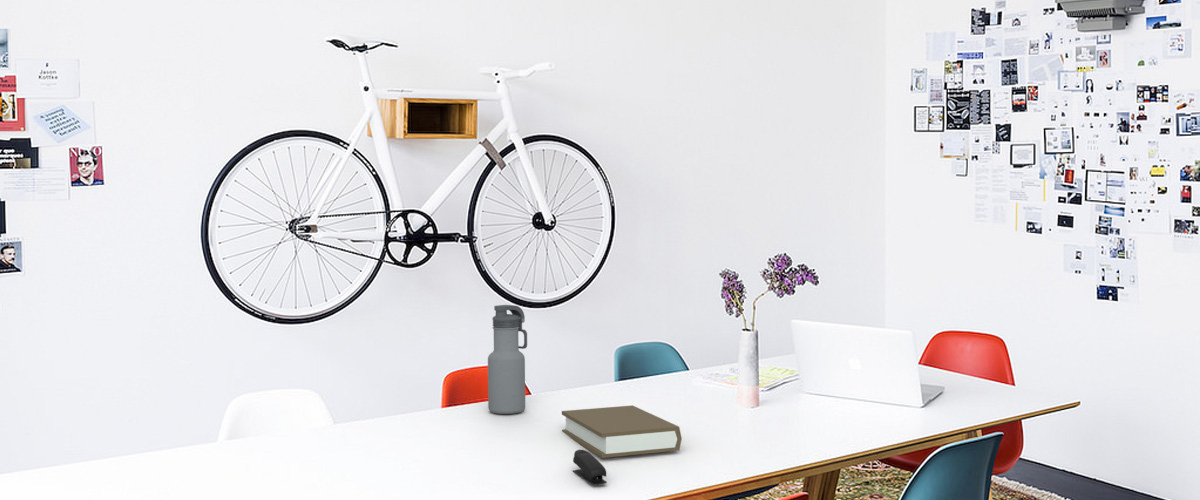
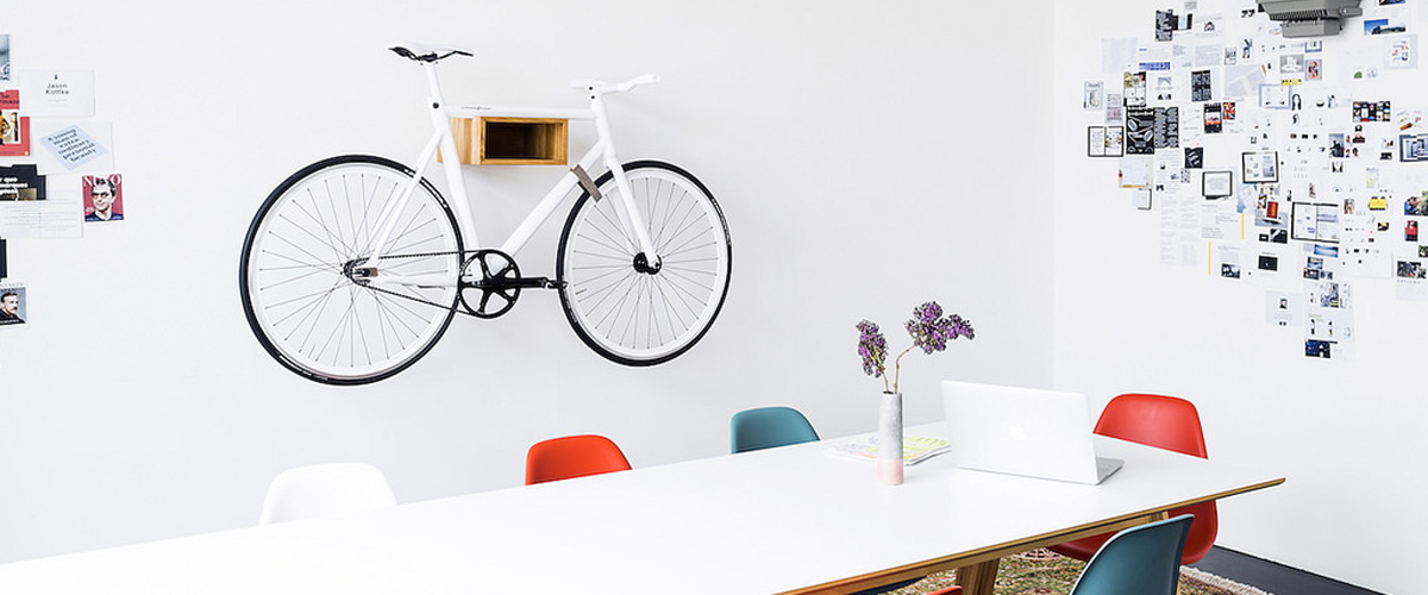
- stapler [572,449,608,485]
- book [561,405,683,459]
- water bottle [487,304,528,415]
